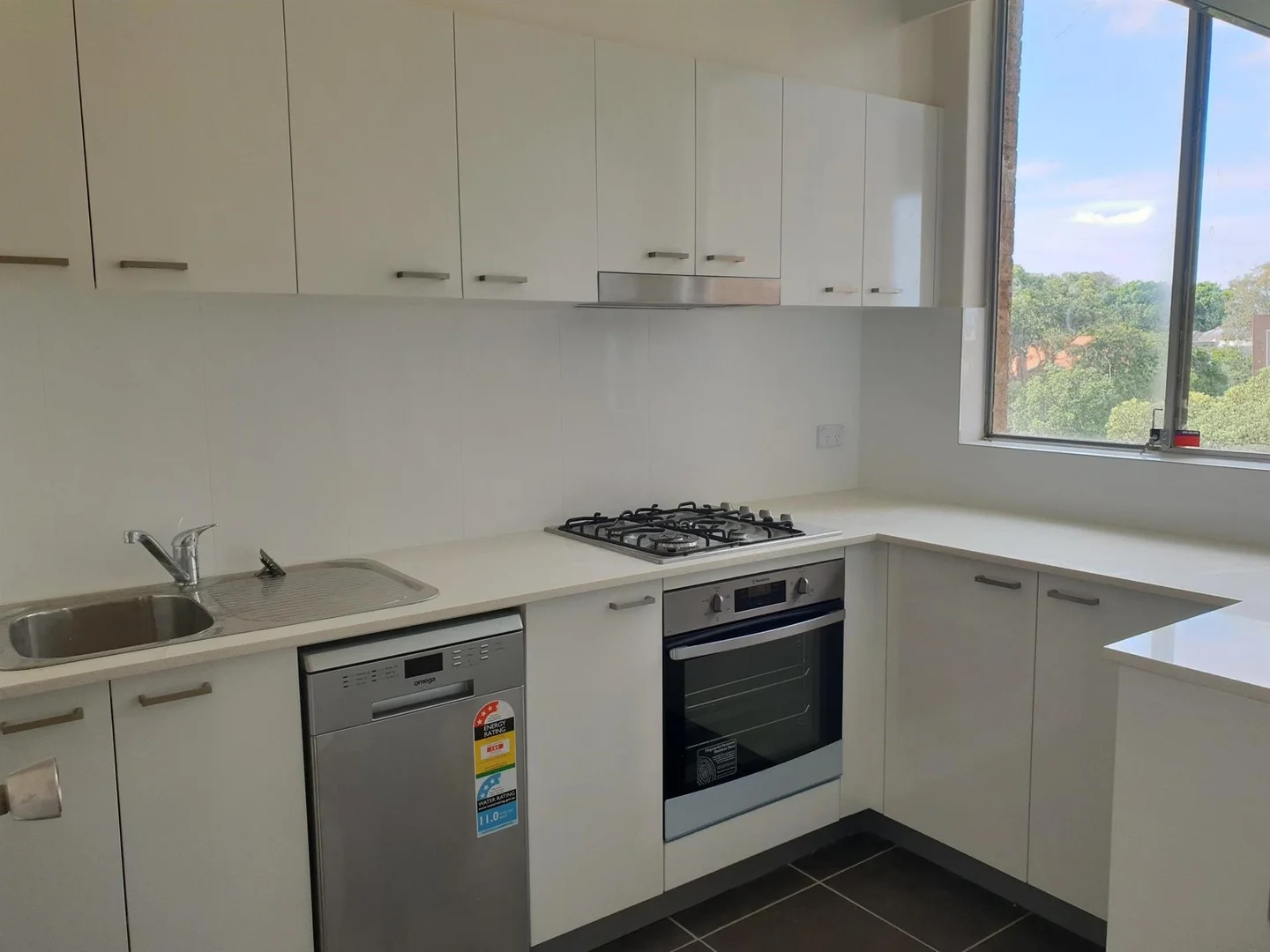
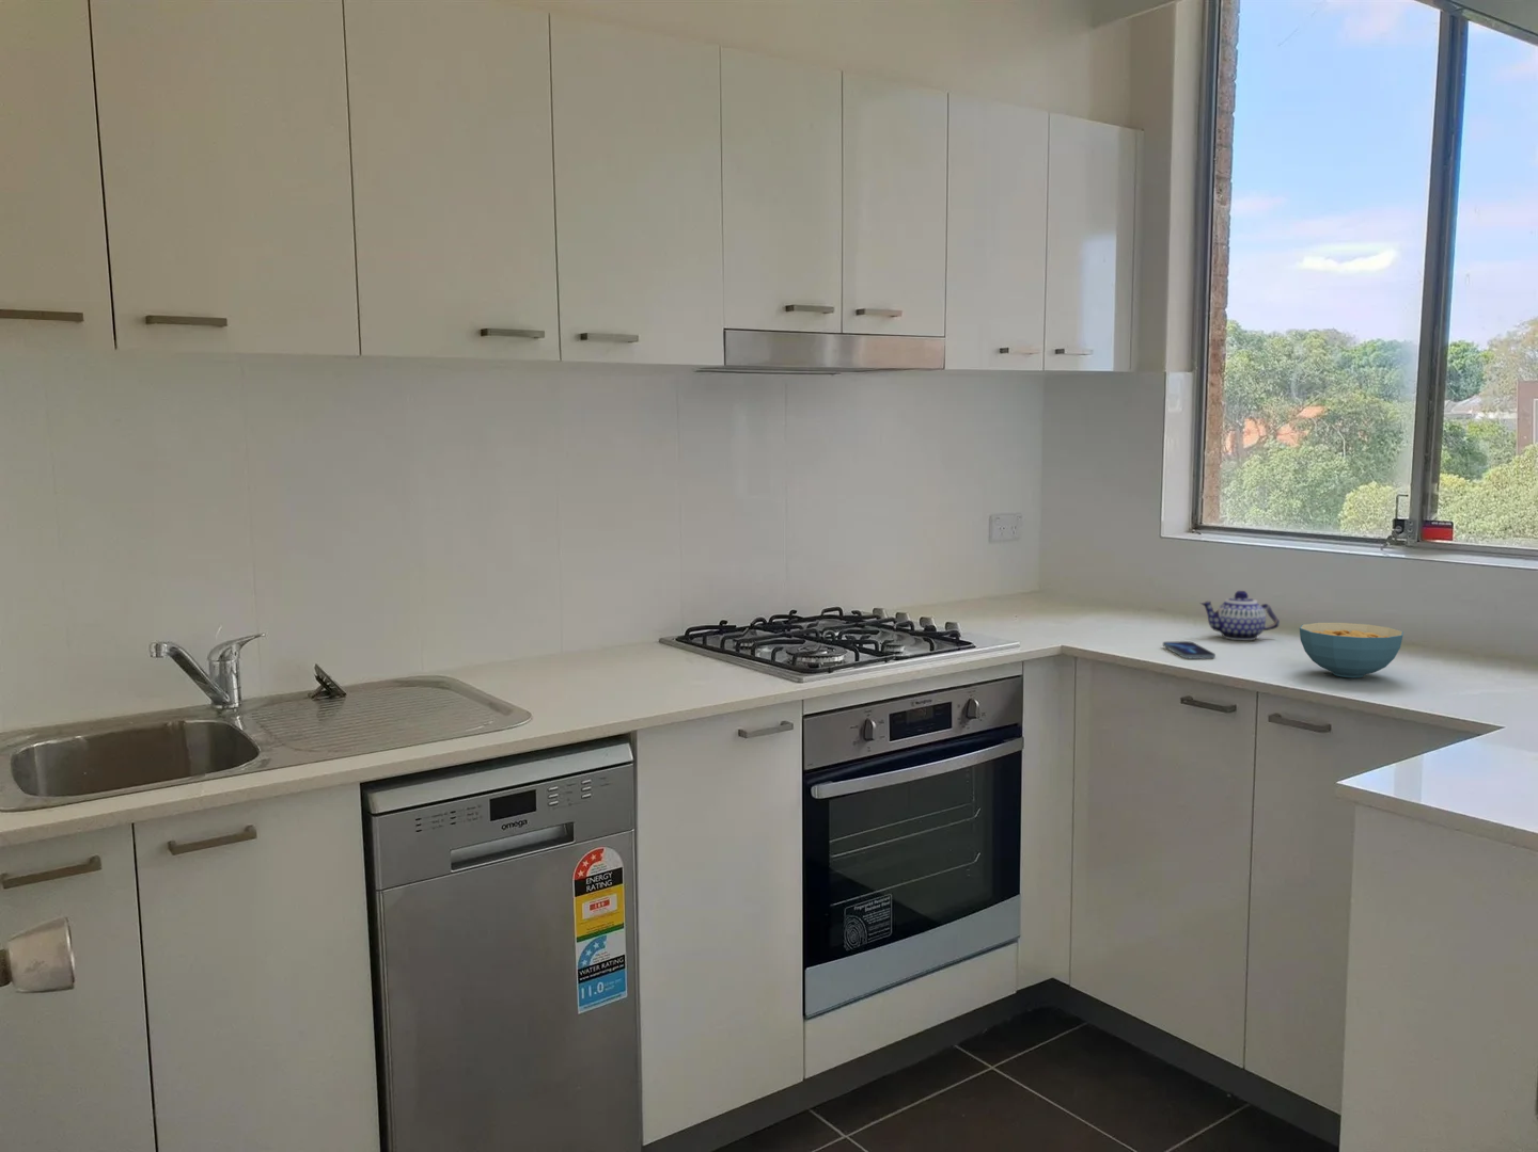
+ teapot [1199,589,1280,641]
+ smartphone [1163,640,1217,659]
+ cereal bowl [1298,622,1405,679]
